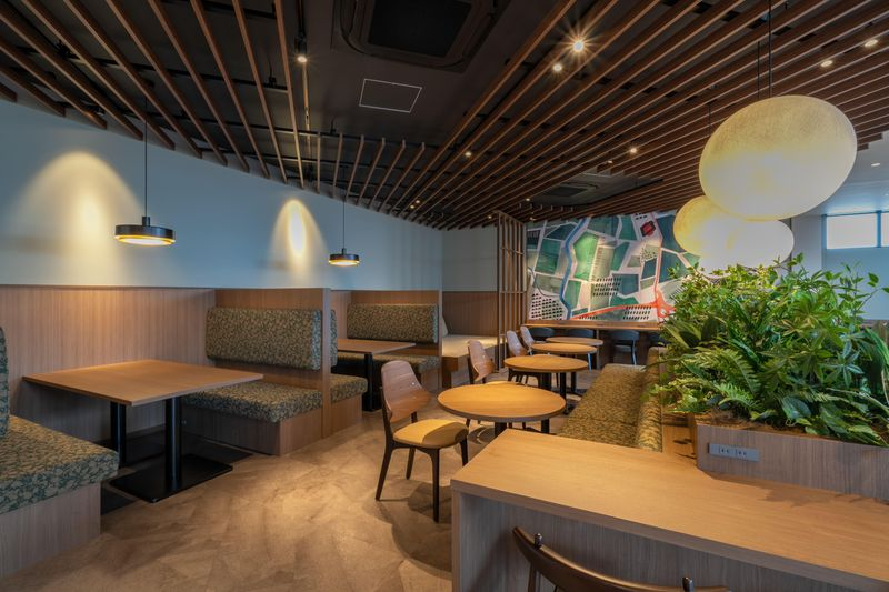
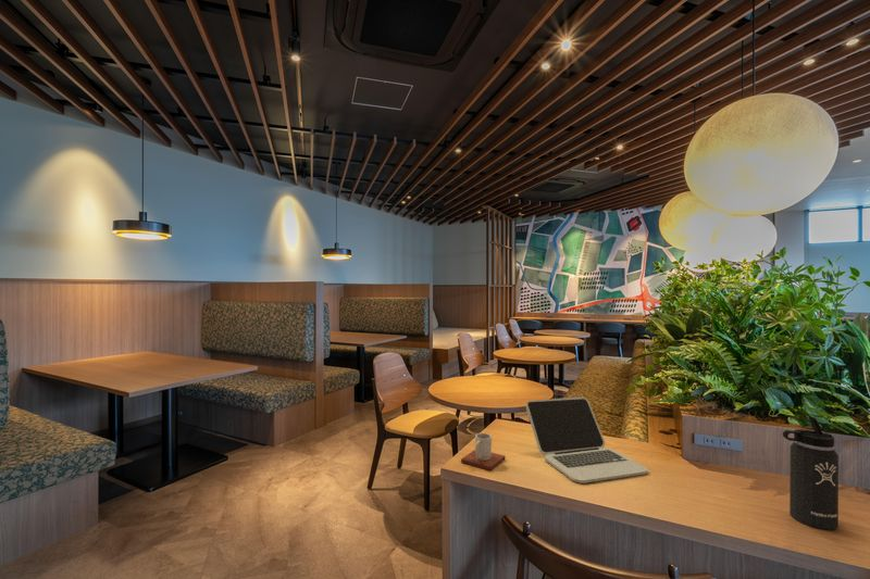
+ mug [460,432,507,471]
+ thermos bottle [782,416,840,531]
+ laptop [525,395,648,484]
